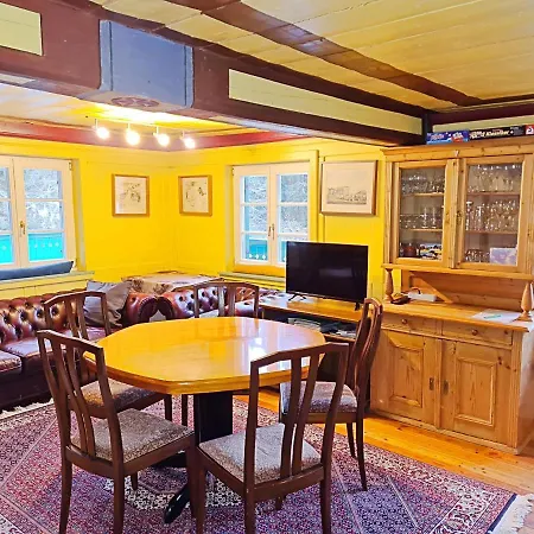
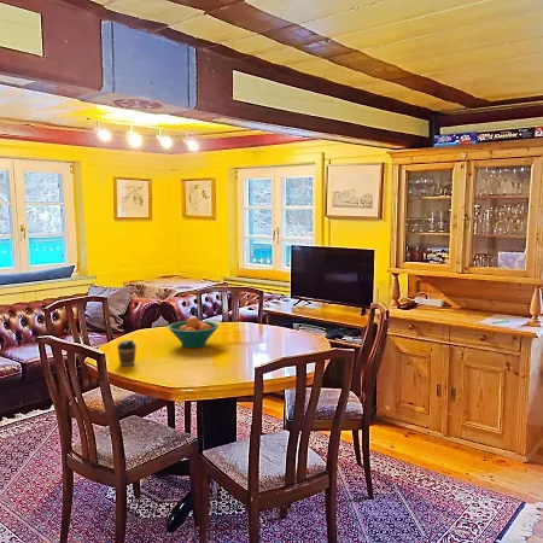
+ coffee cup [116,339,138,367]
+ fruit bowl [168,316,220,349]
